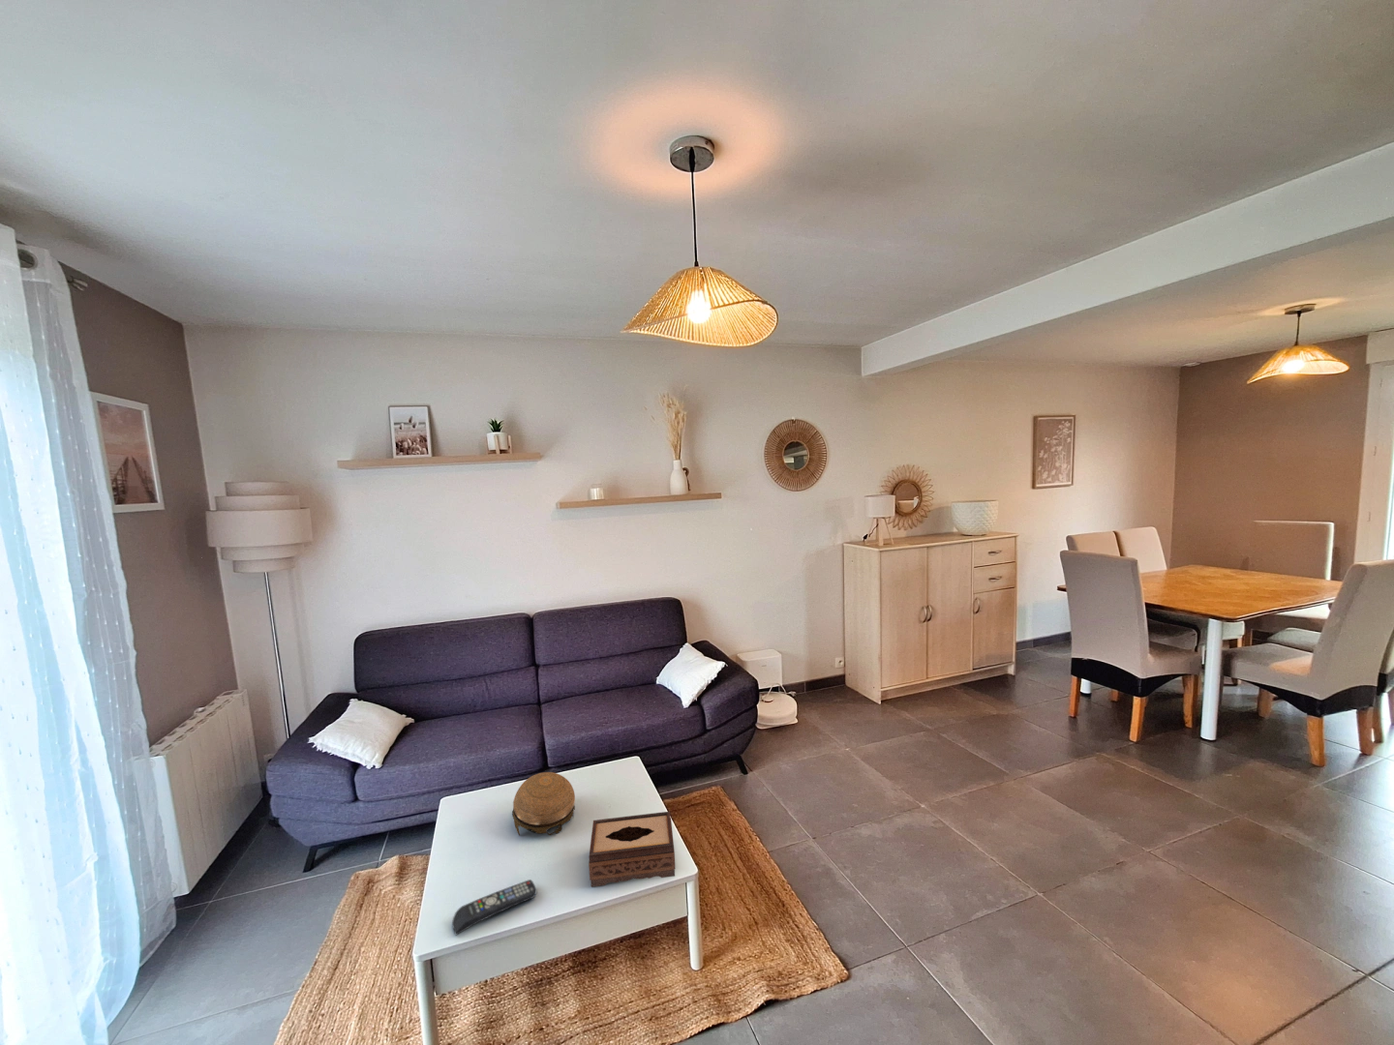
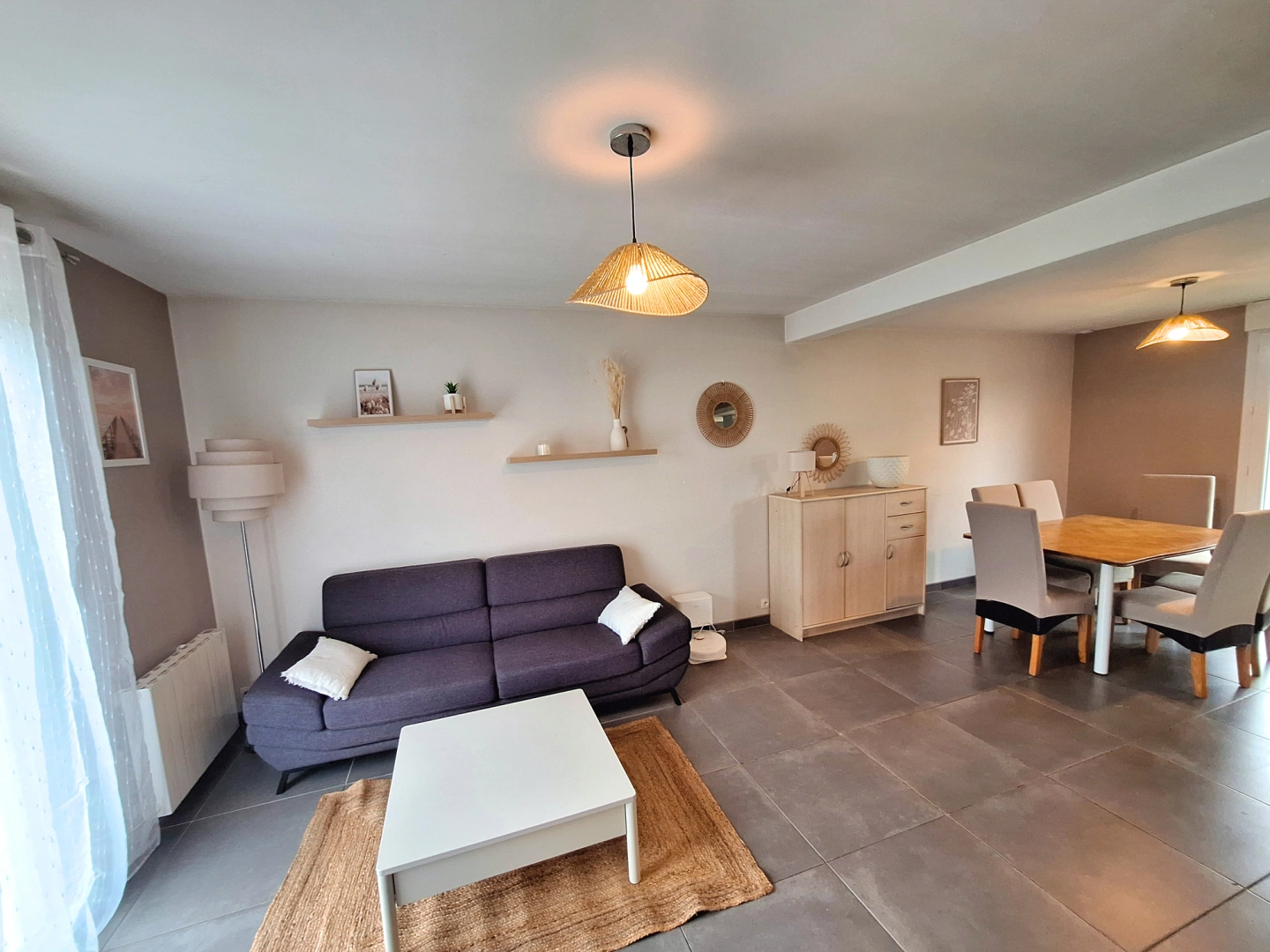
- decorative bowl [511,772,576,836]
- tissue box [587,811,676,888]
- remote control [451,878,537,935]
